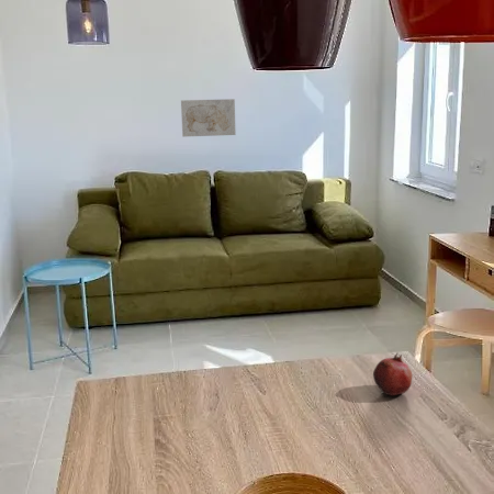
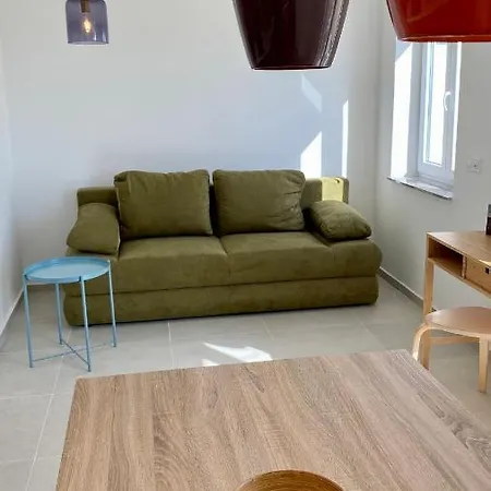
- wall art [180,98,236,138]
- fruit [372,352,413,396]
